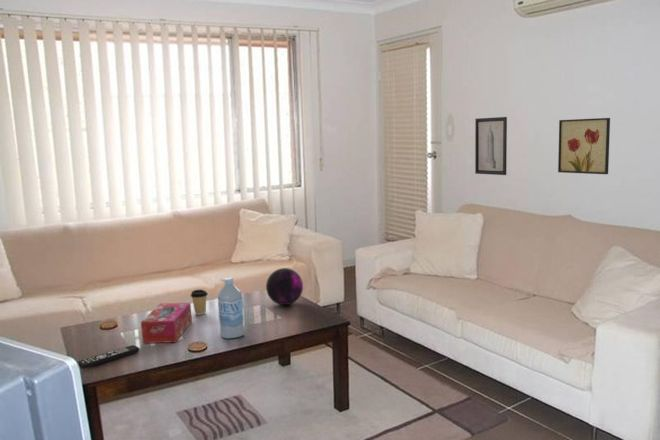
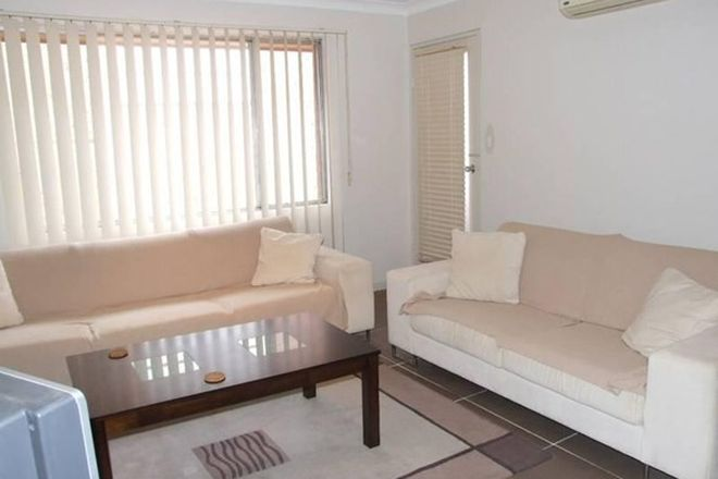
- wall art [557,117,611,175]
- coffee cup [190,288,209,316]
- remote control [77,344,140,370]
- water bottle [217,276,245,339]
- wall art [474,116,508,176]
- tissue box [140,302,193,344]
- decorative orb [265,267,304,306]
